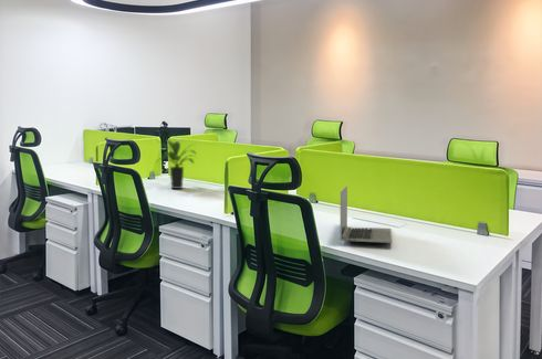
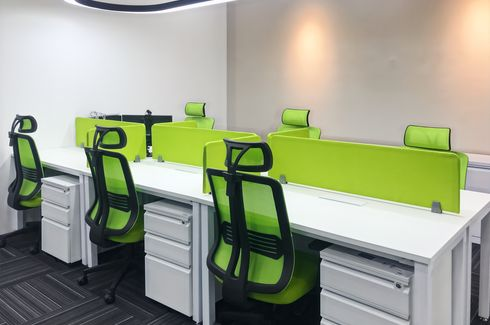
- potted plant [155,138,198,190]
- laptop [338,184,393,244]
